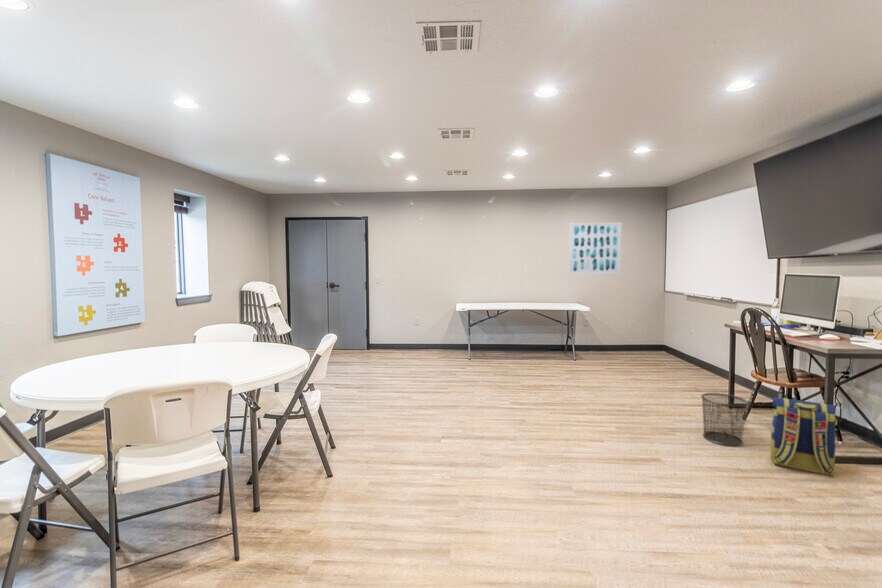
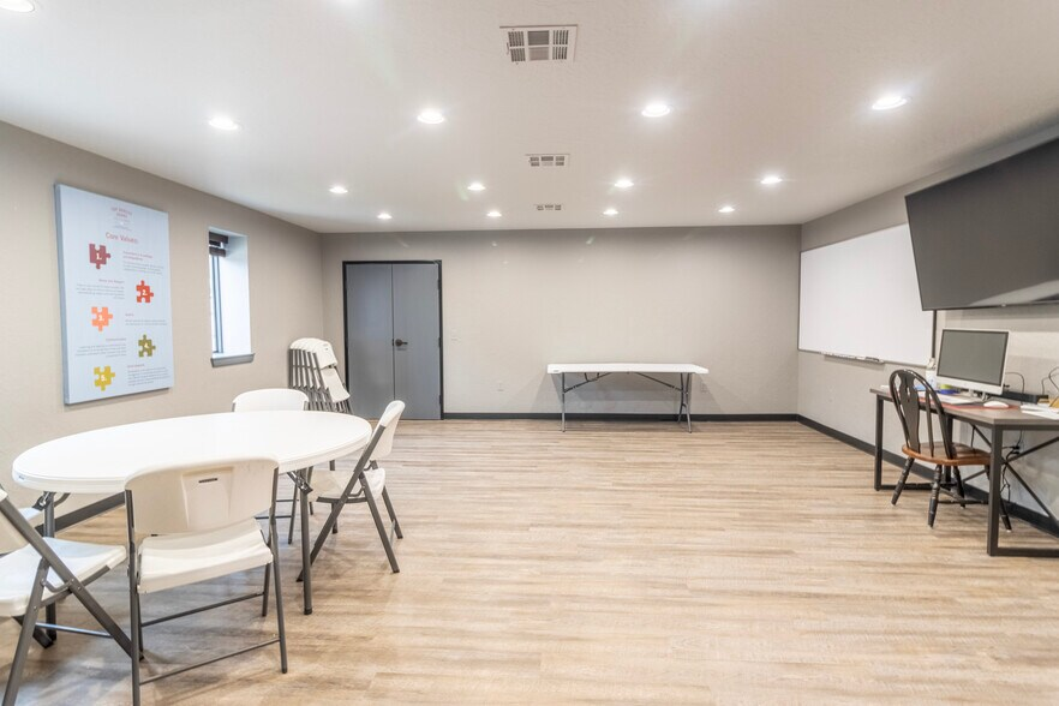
- wall art [567,221,623,275]
- waste bin [700,392,750,447]
- backpack [769,396,838,477]
